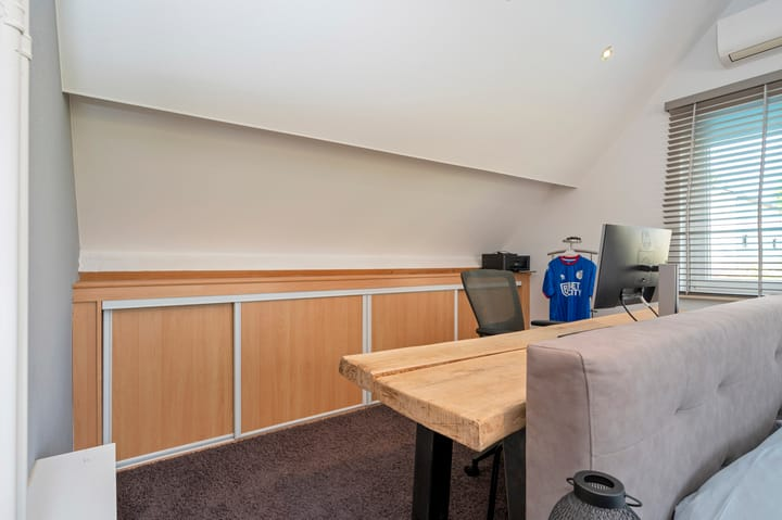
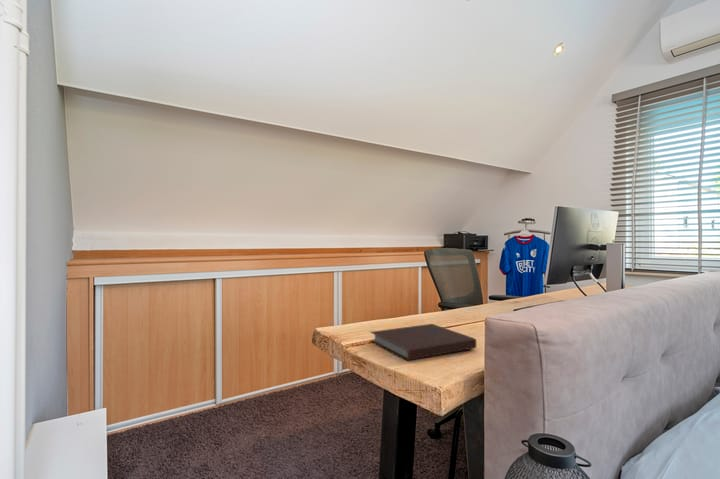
+ notebook [369,323,477,362]
